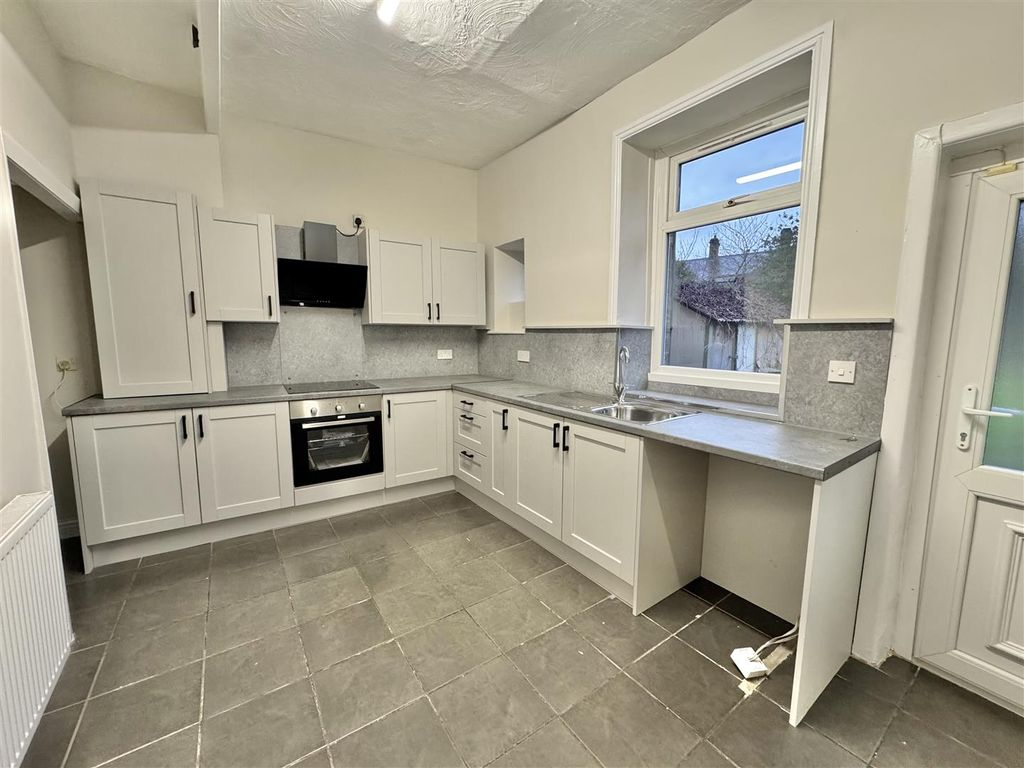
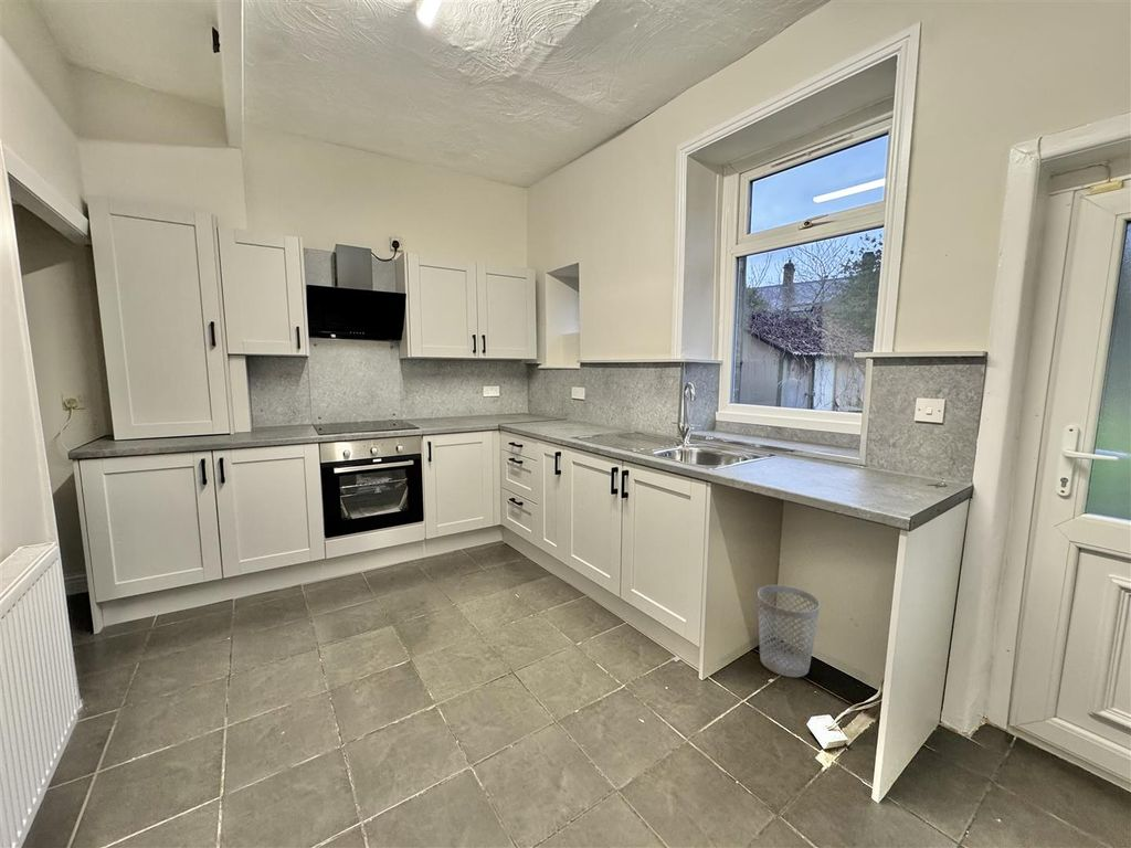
+ wastebasket [757,584,822,678]
